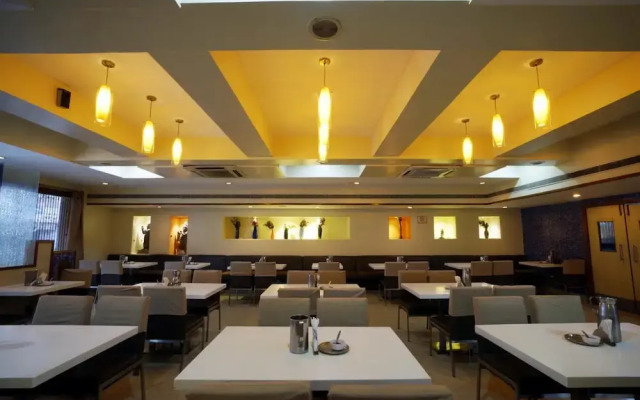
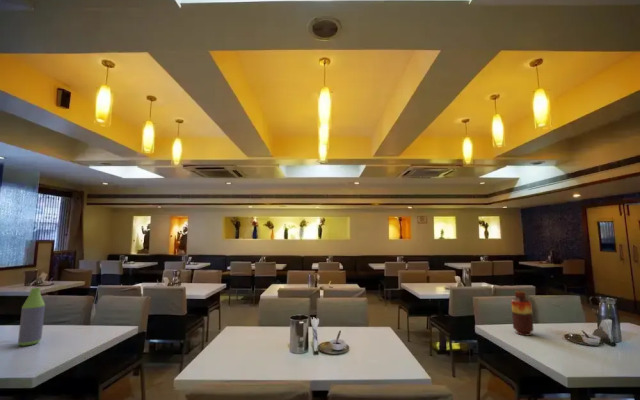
+ vase [510,290,534,337]
+ bottle [17,287,46,347]
